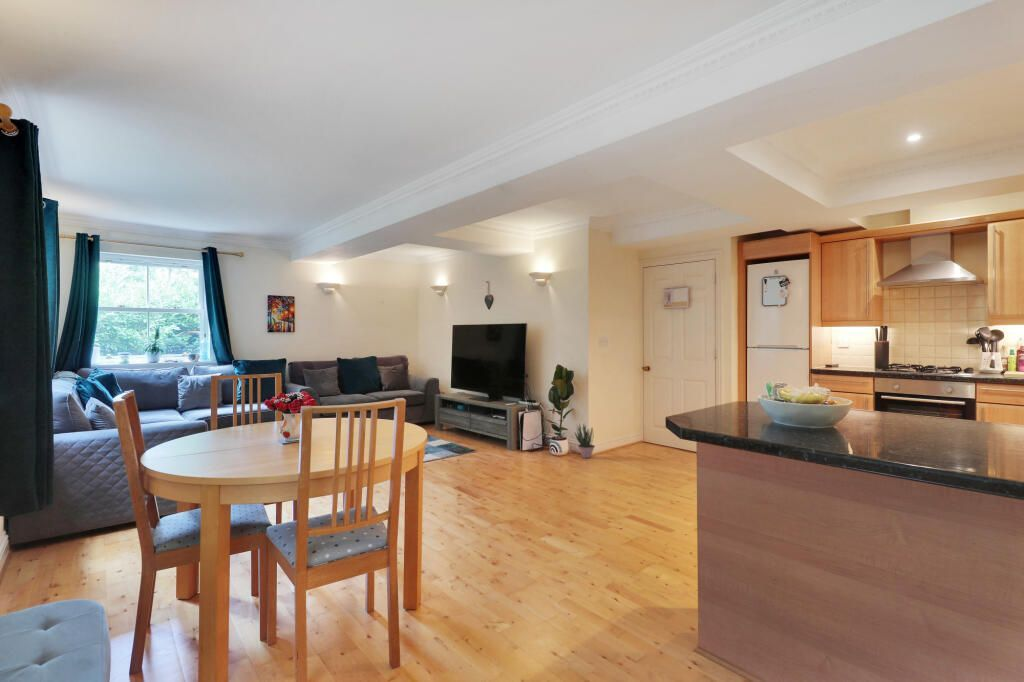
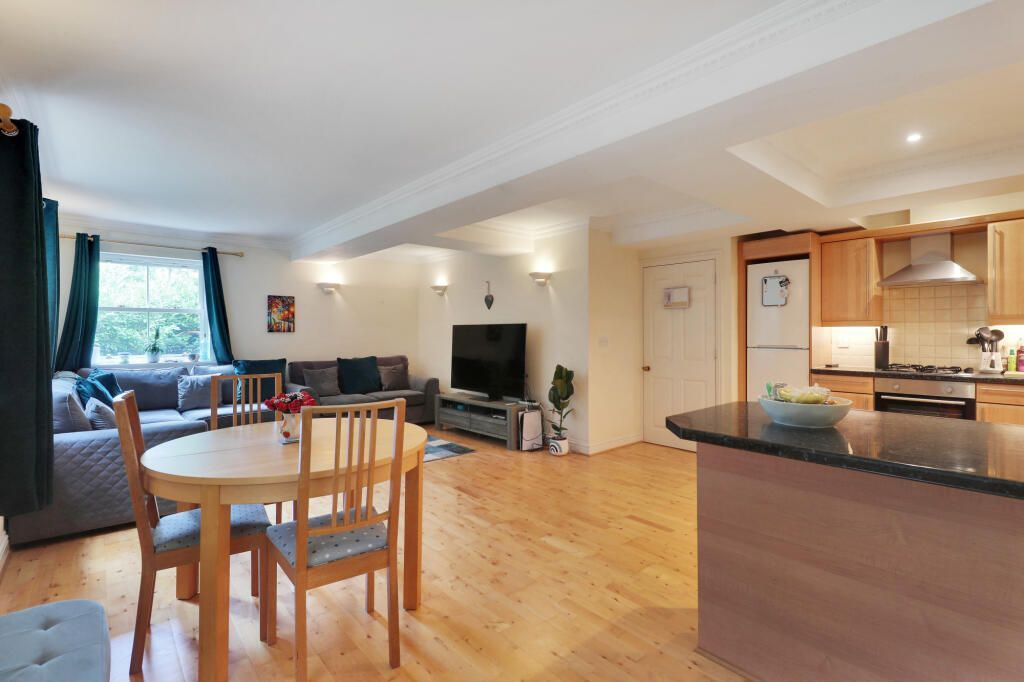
- potted plant [573,422,596,459]
